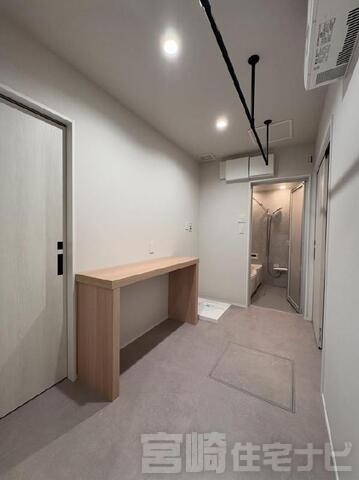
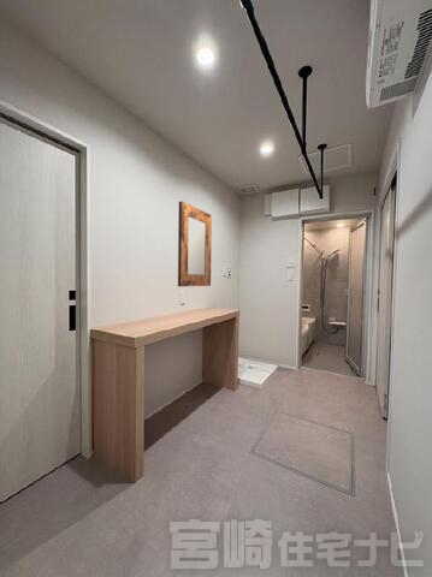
+ home mirror [177,201,213,287]
